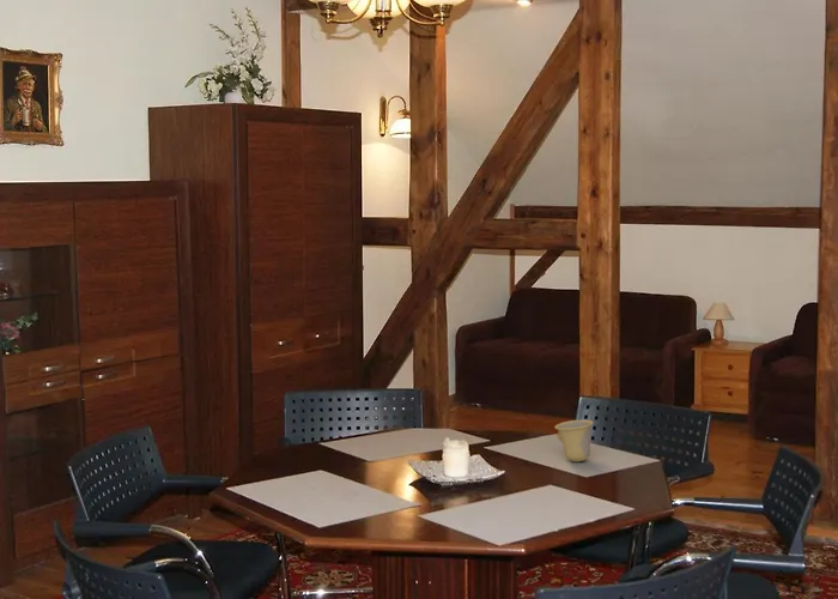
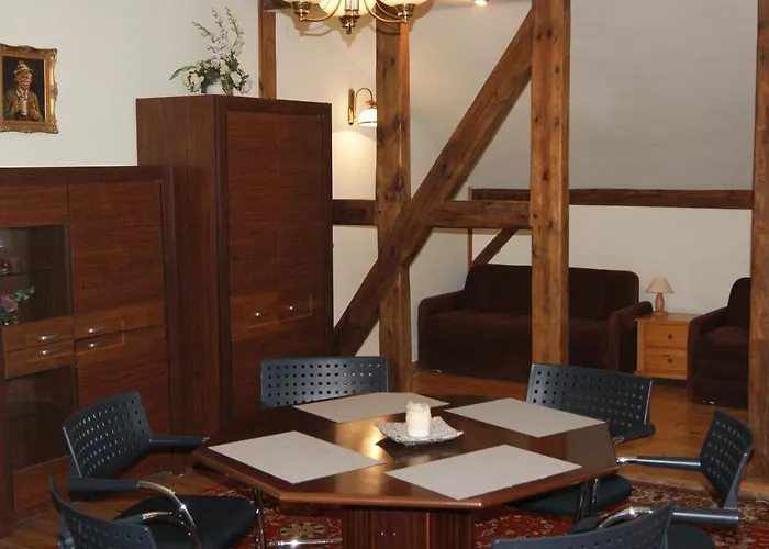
- cup [554,419,594,462]
